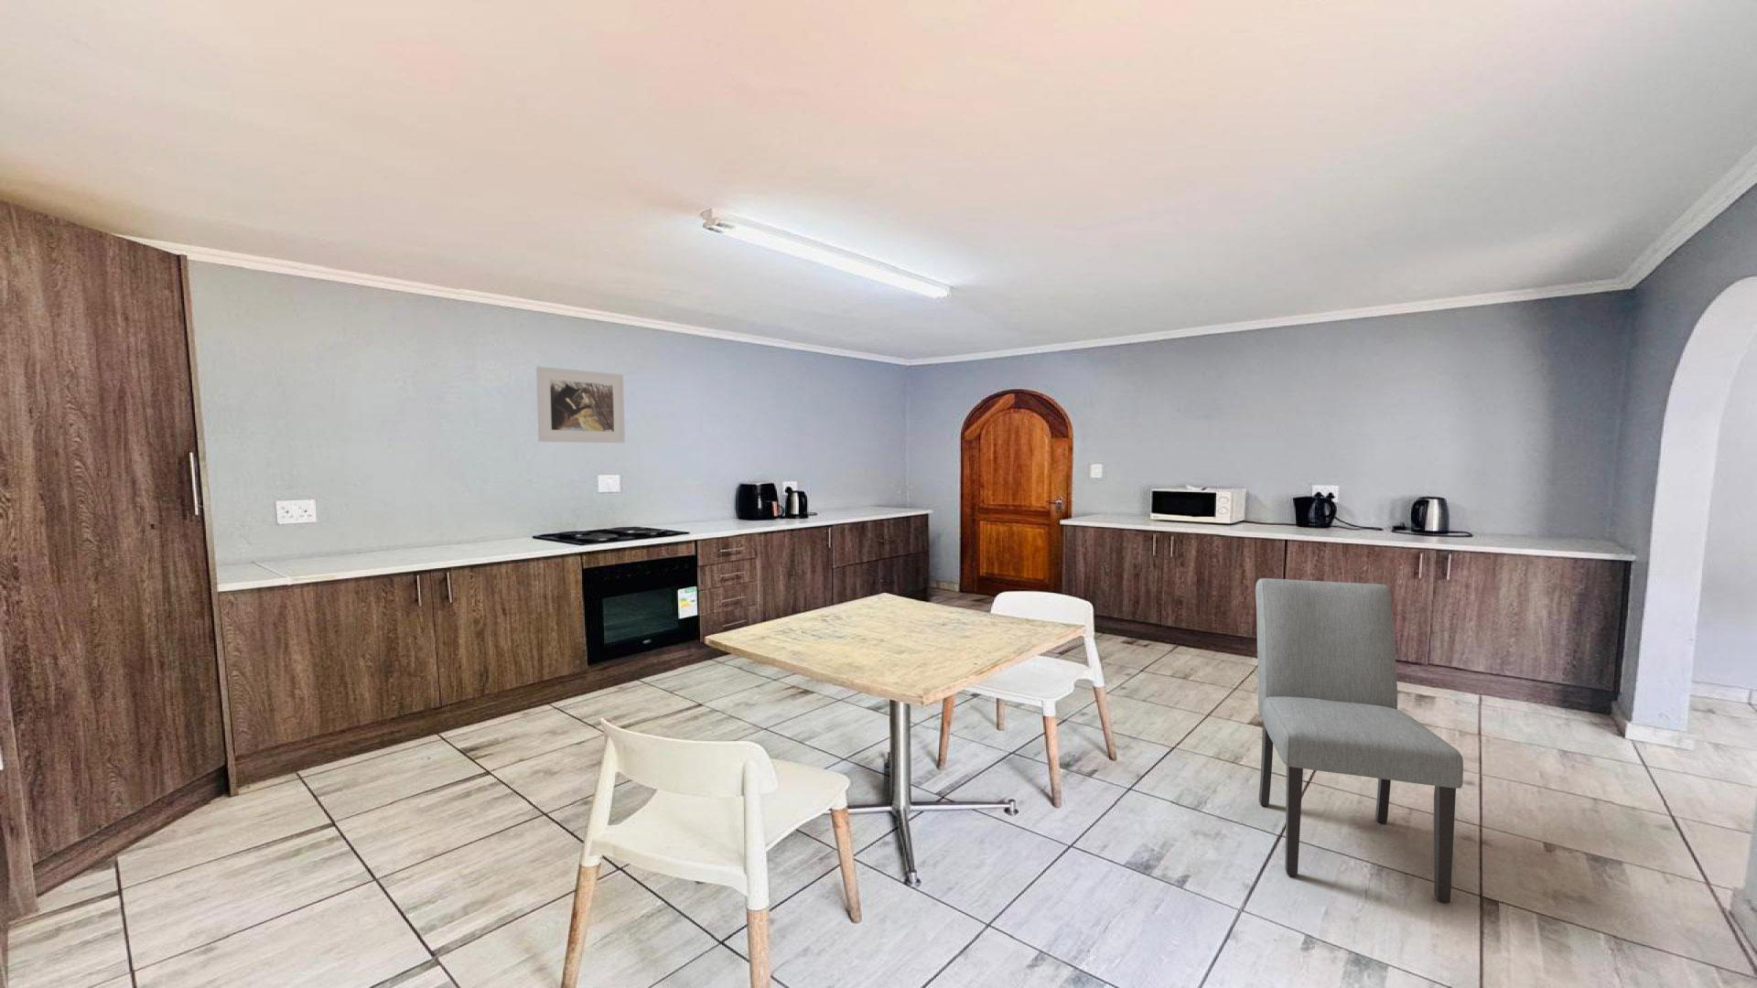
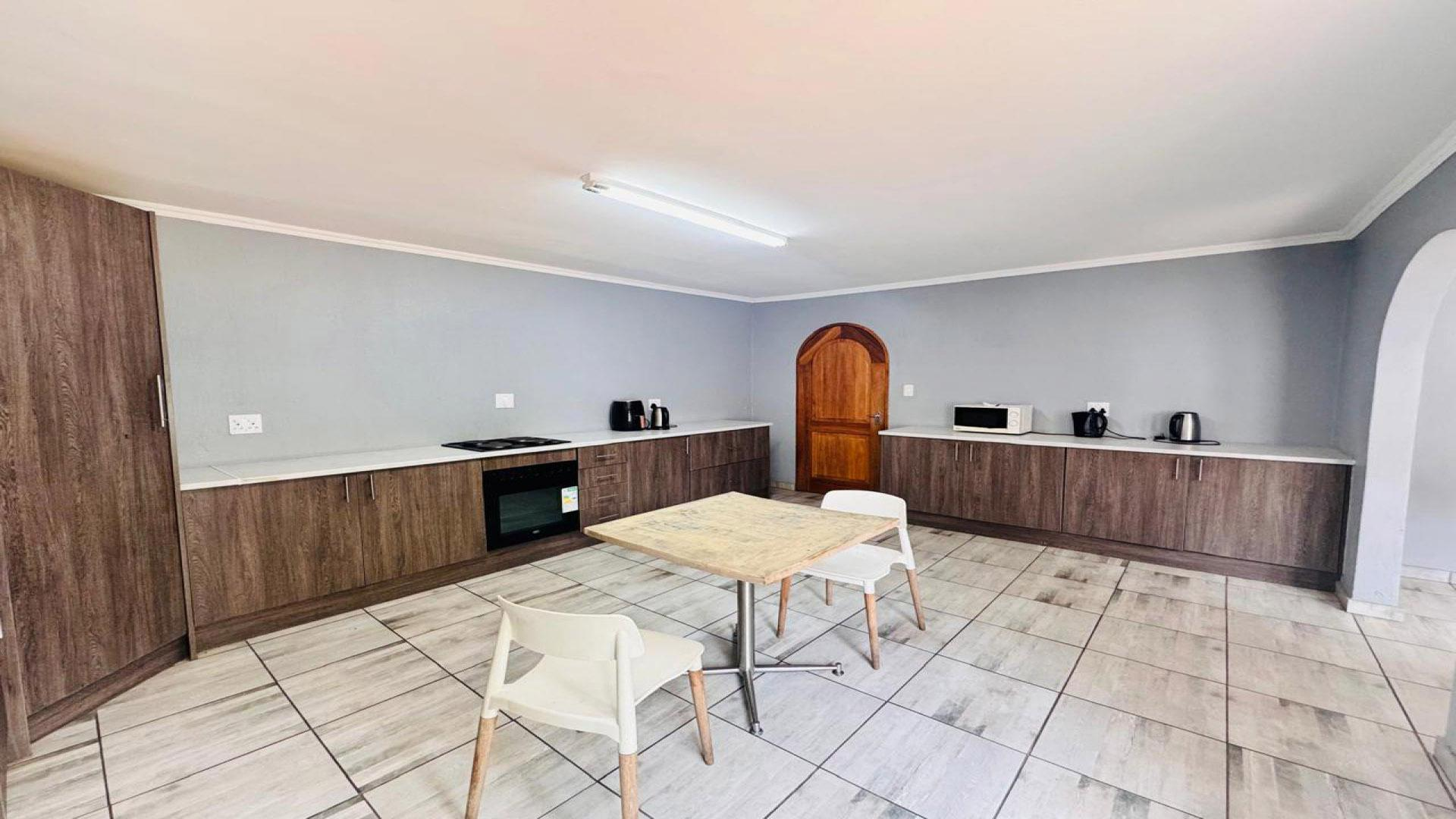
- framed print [536,366,626,444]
- chair [1255,578,1464,904]
